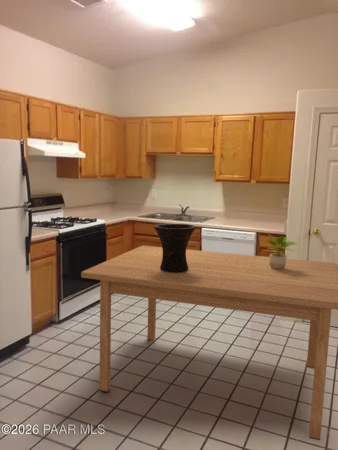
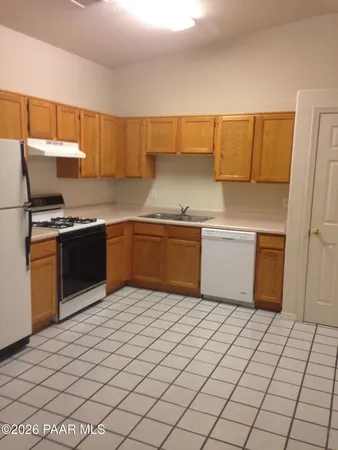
- vase [153,223,197,272]
- table [80,244,338,441]
- potted plant [266,232,299,270]
